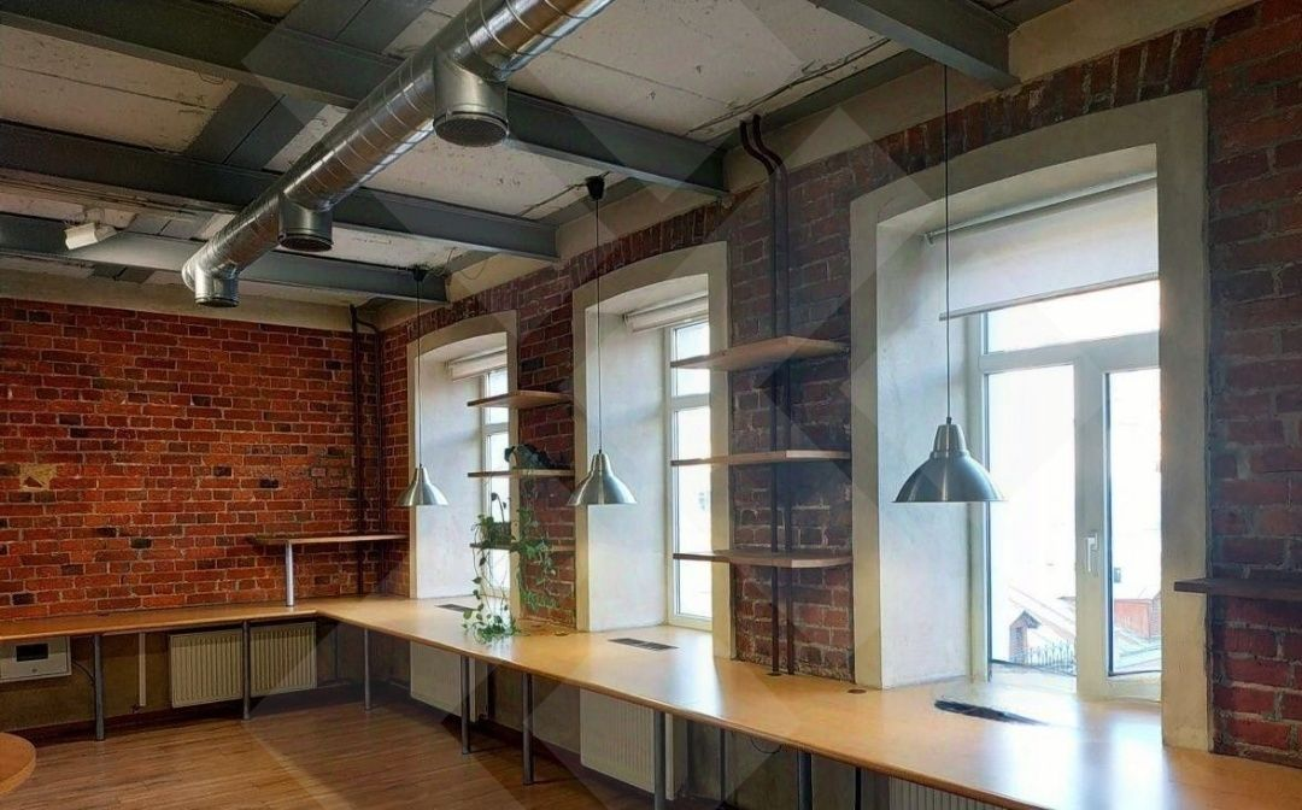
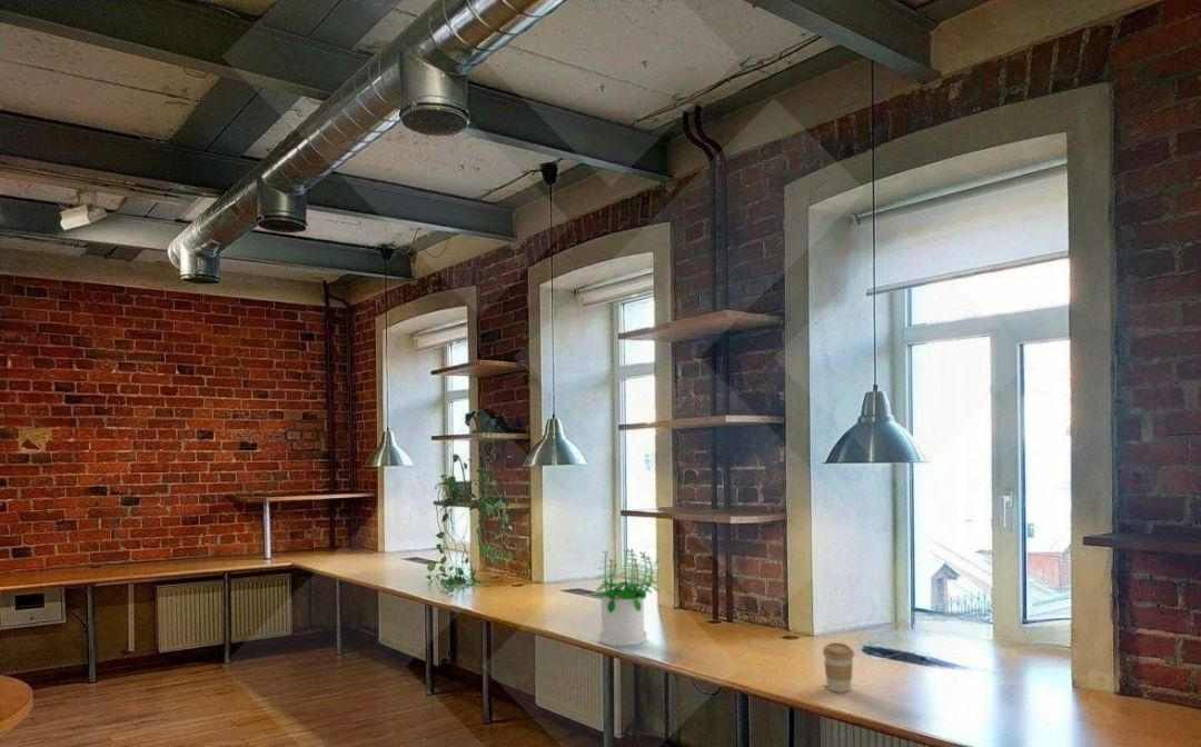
+ potted plant [594,548,663,647]
+ coffee cup [822,641,855,694]
